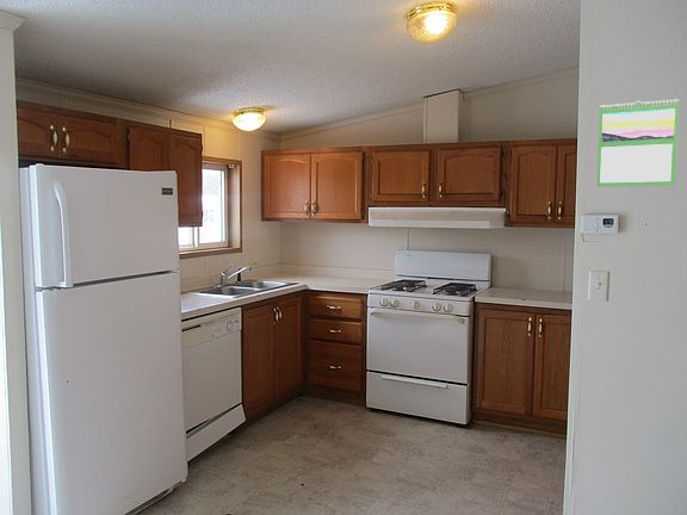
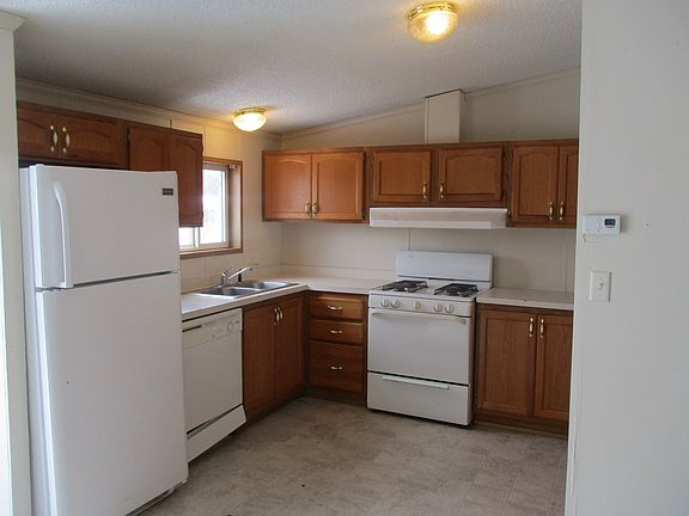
- calendar [596,99,680,188]
